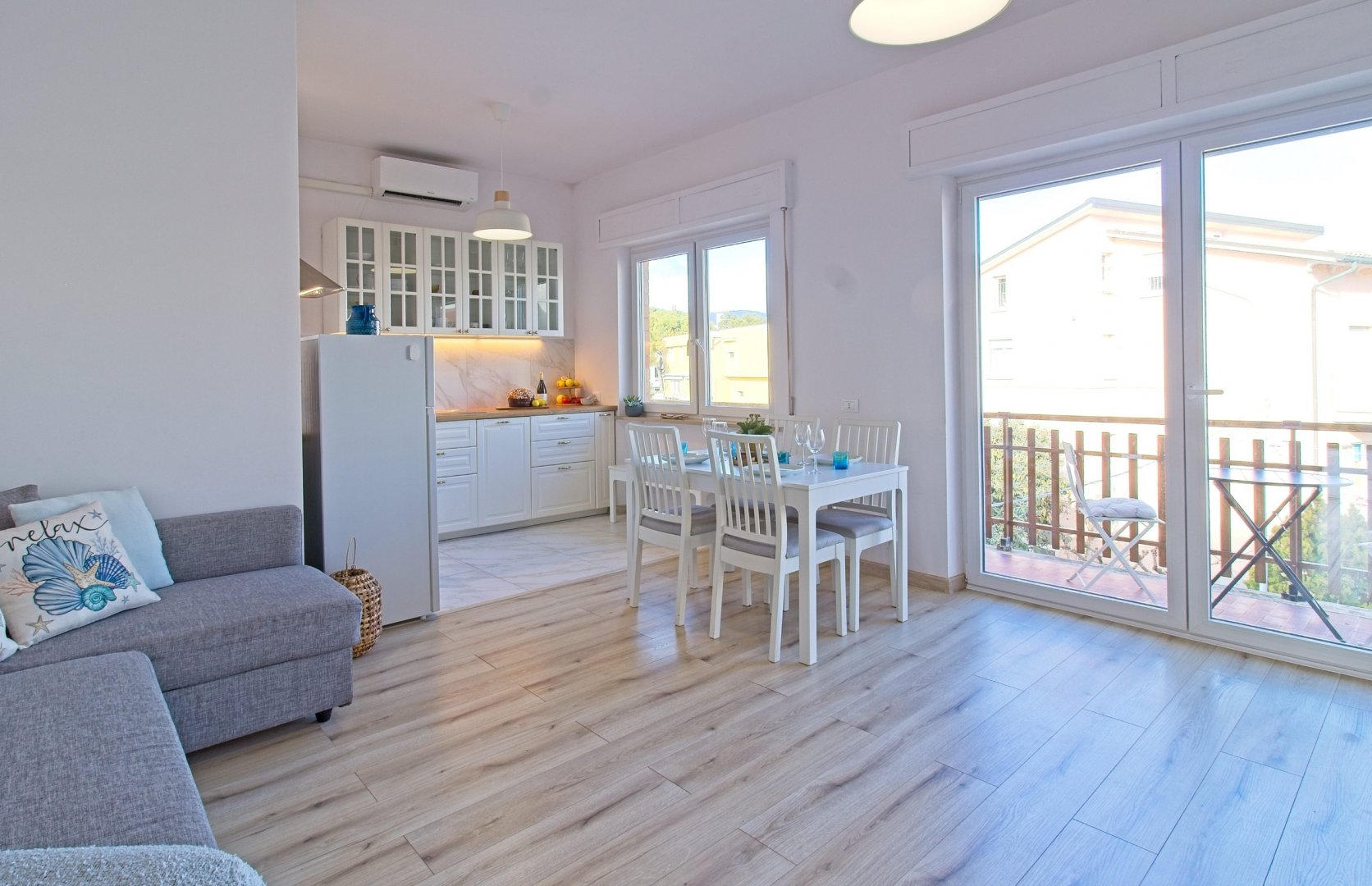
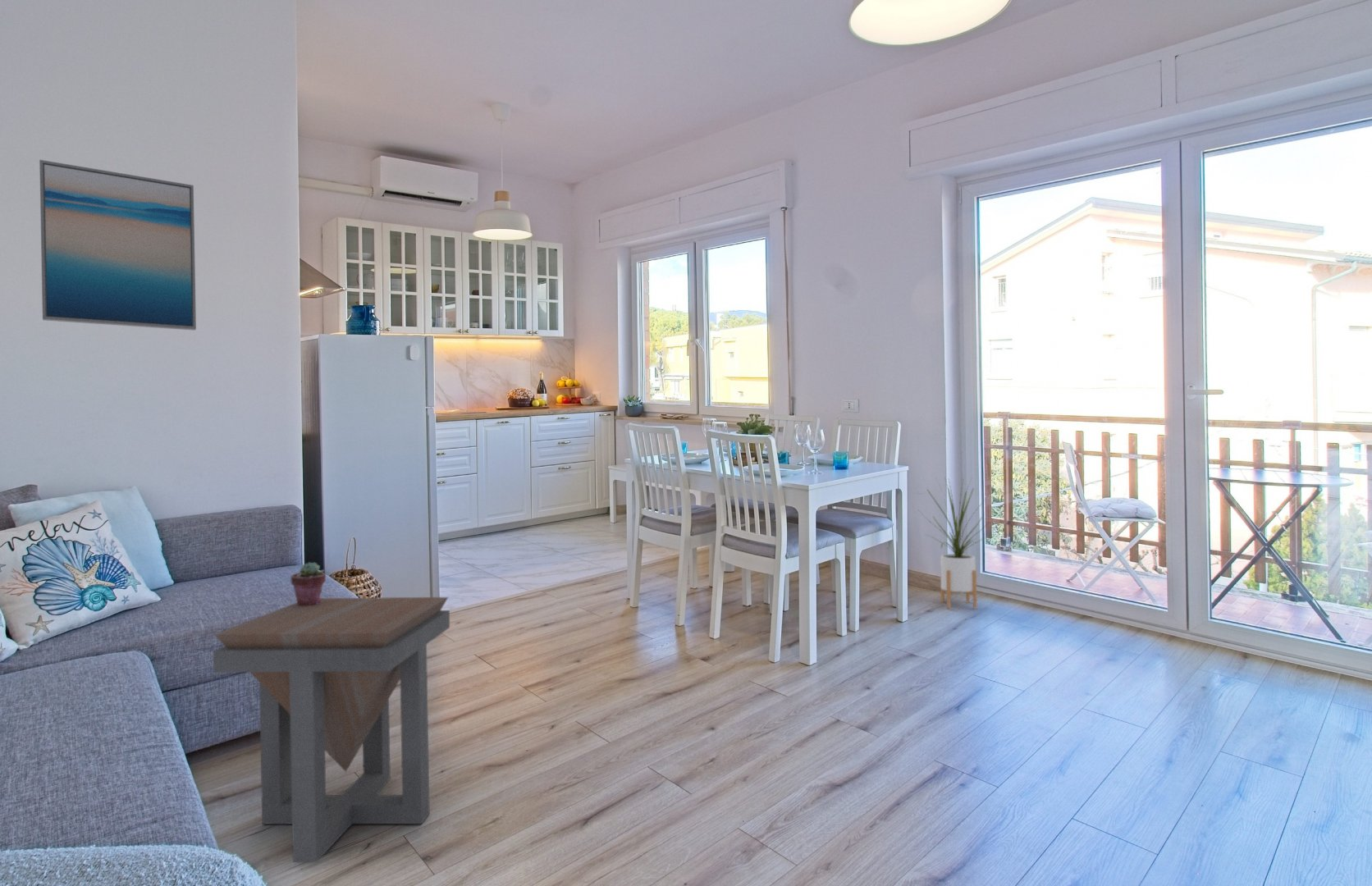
+ potted succulent [290,561,327,606]
+ side table [213,596,450,863]
+ wall art [39,159,197,331]
+ house plant [918,476,995,610]
